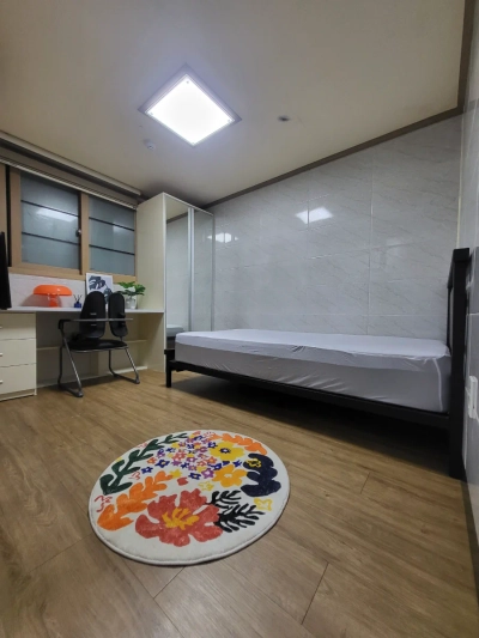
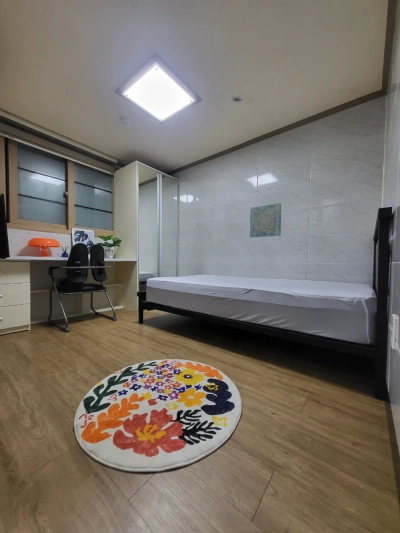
+ wall art [249,202,282,239]
